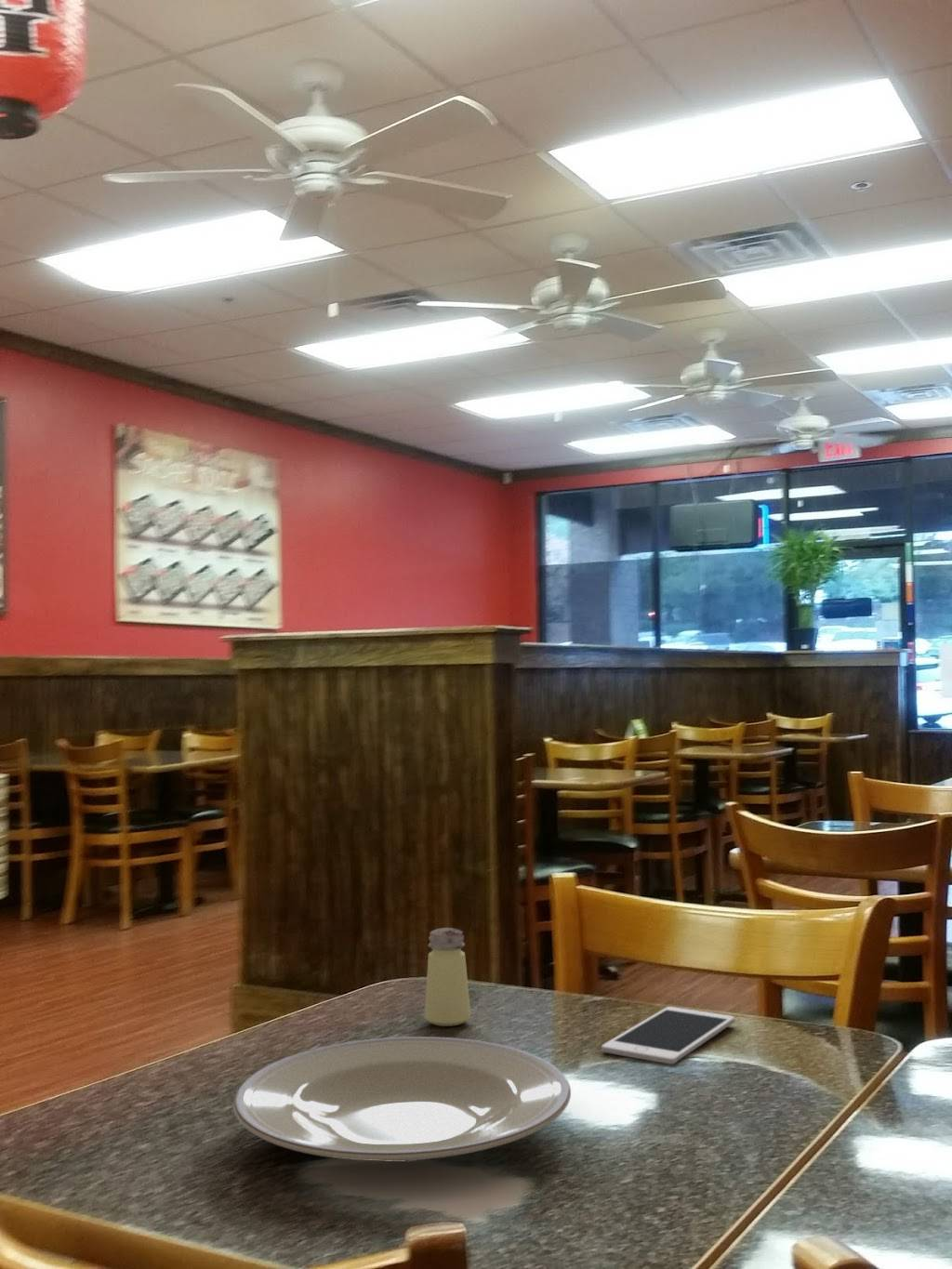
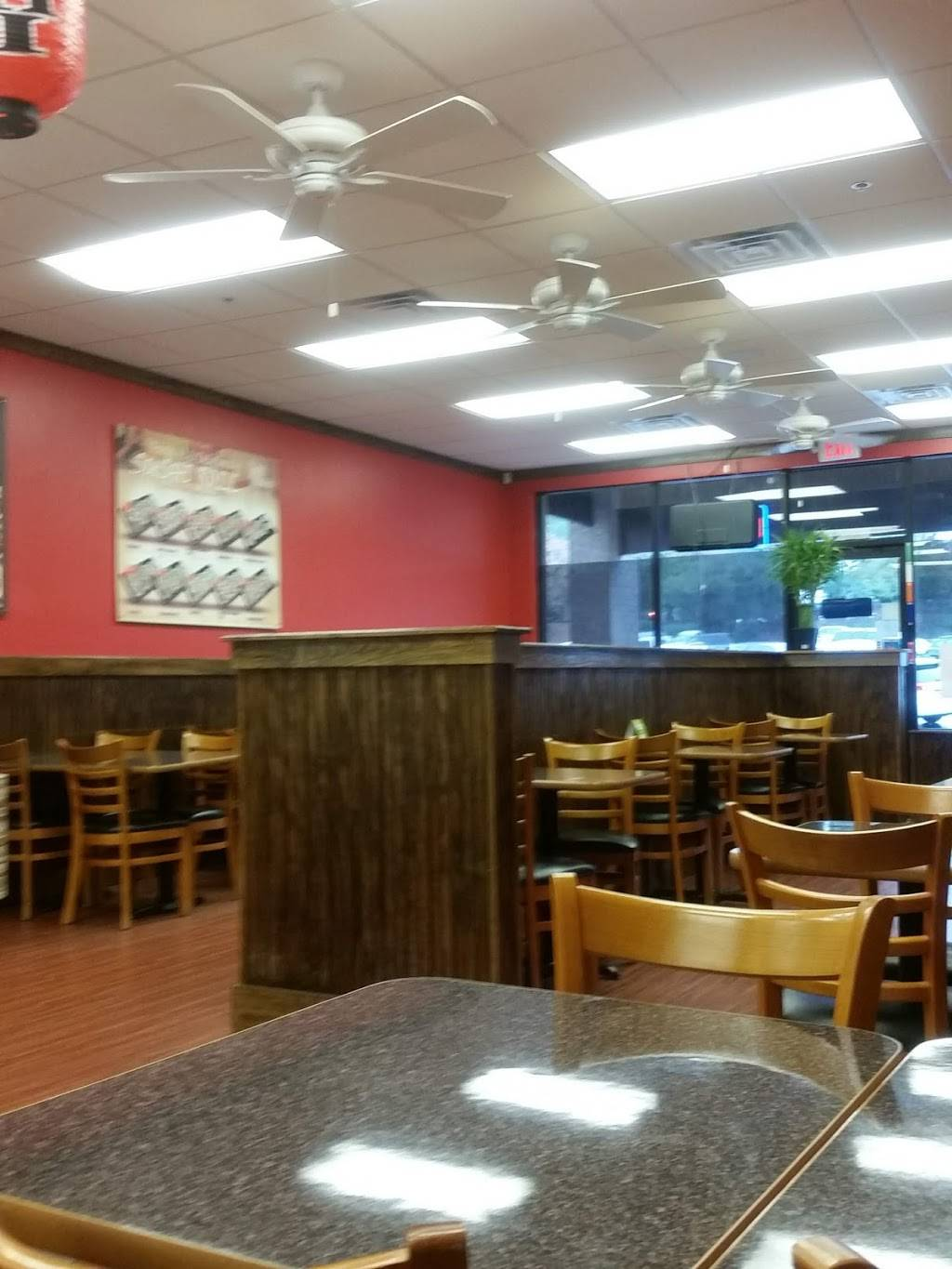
- plate [232,1036,572,1163]
- cell phone [601,1006,735,1065]
- saltshaker [424,927,471,1027]
